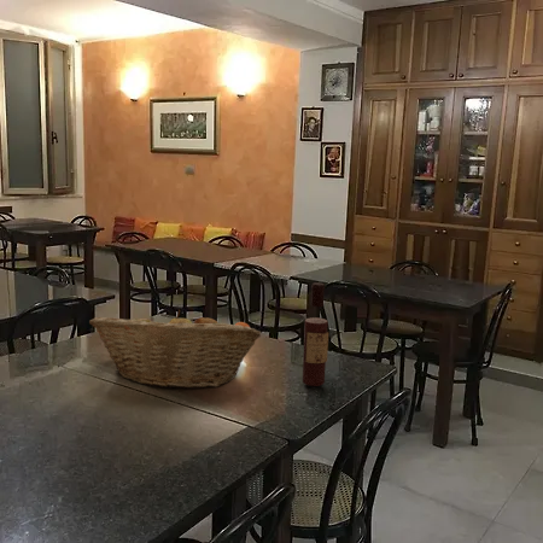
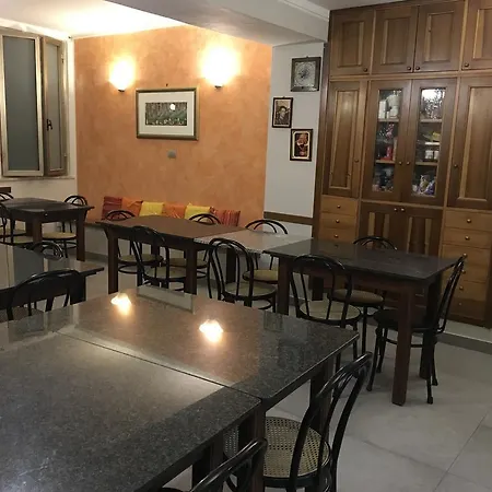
- fruit basket [88,308,262,390]
- wine bottle [302,281,329,387]
